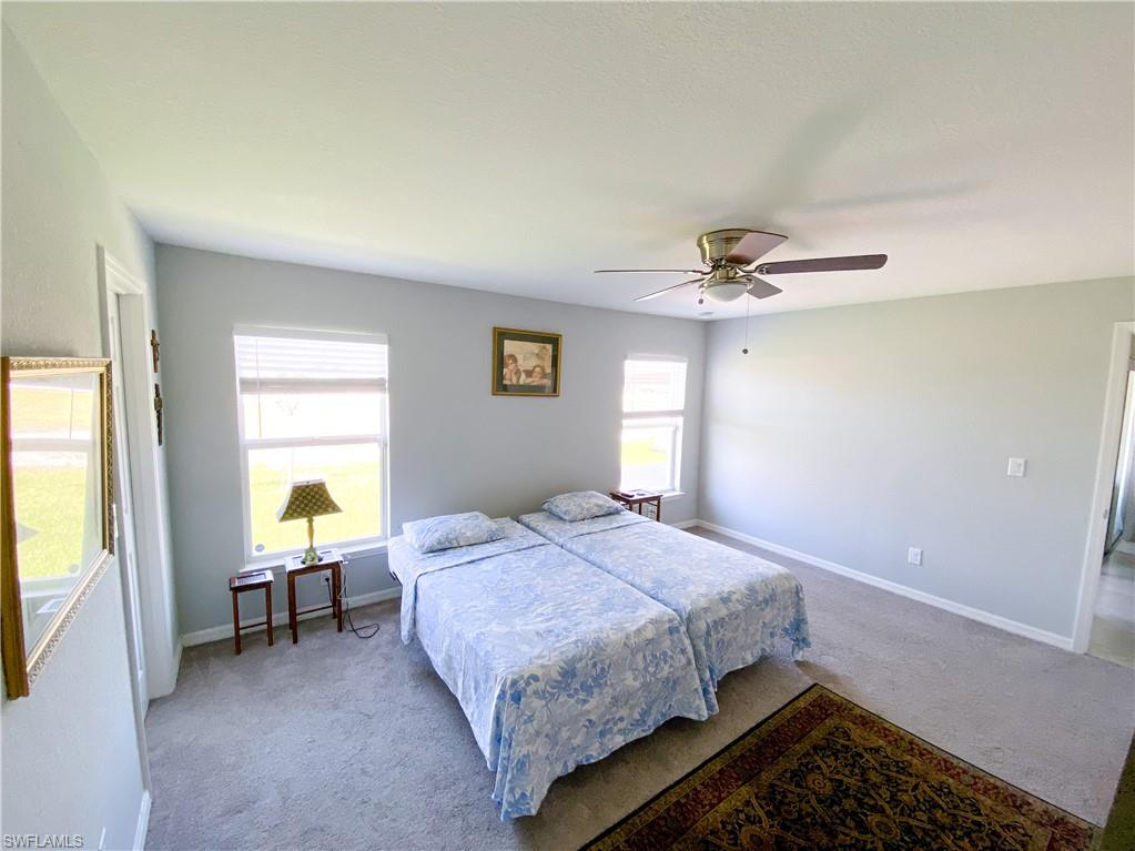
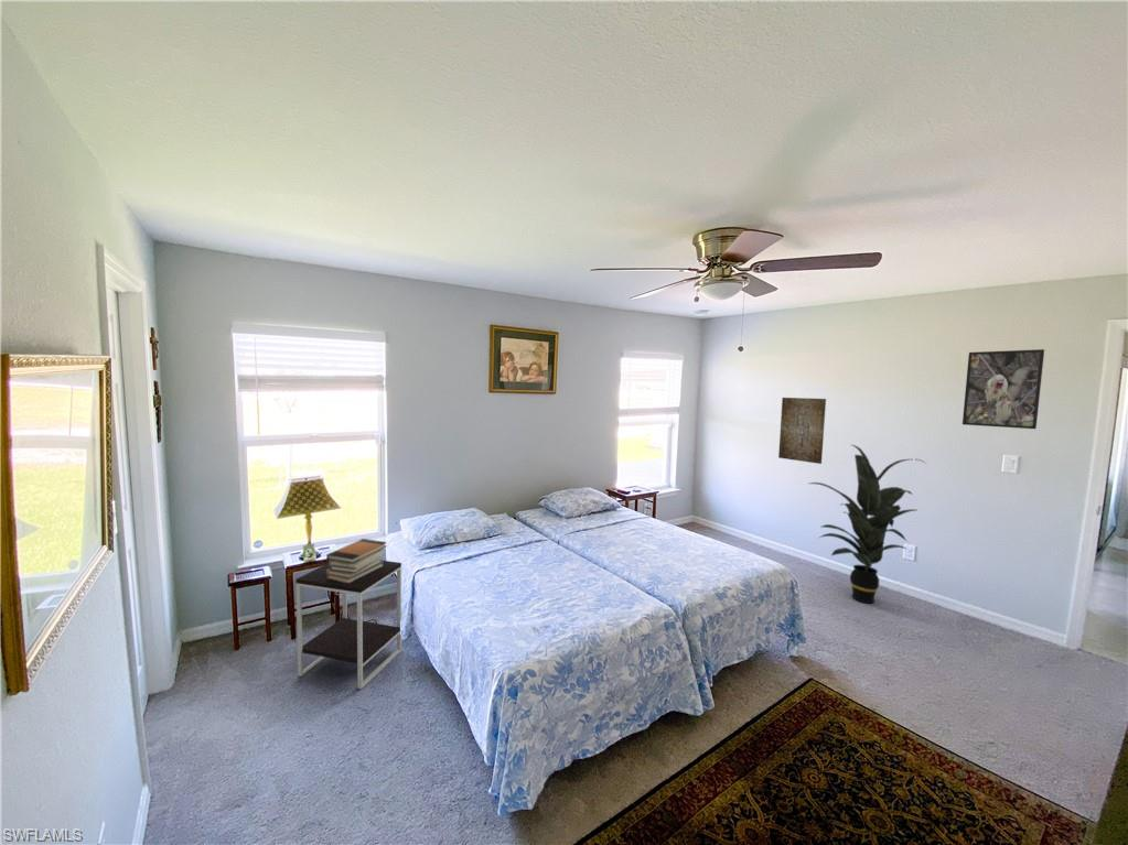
+ indoor plant [808,443,928,604]
+ book stack [325,538,388,583]
+ side table [294,559,402,690]
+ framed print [962,348,1045,430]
+ wall art [777,397,827,465]
